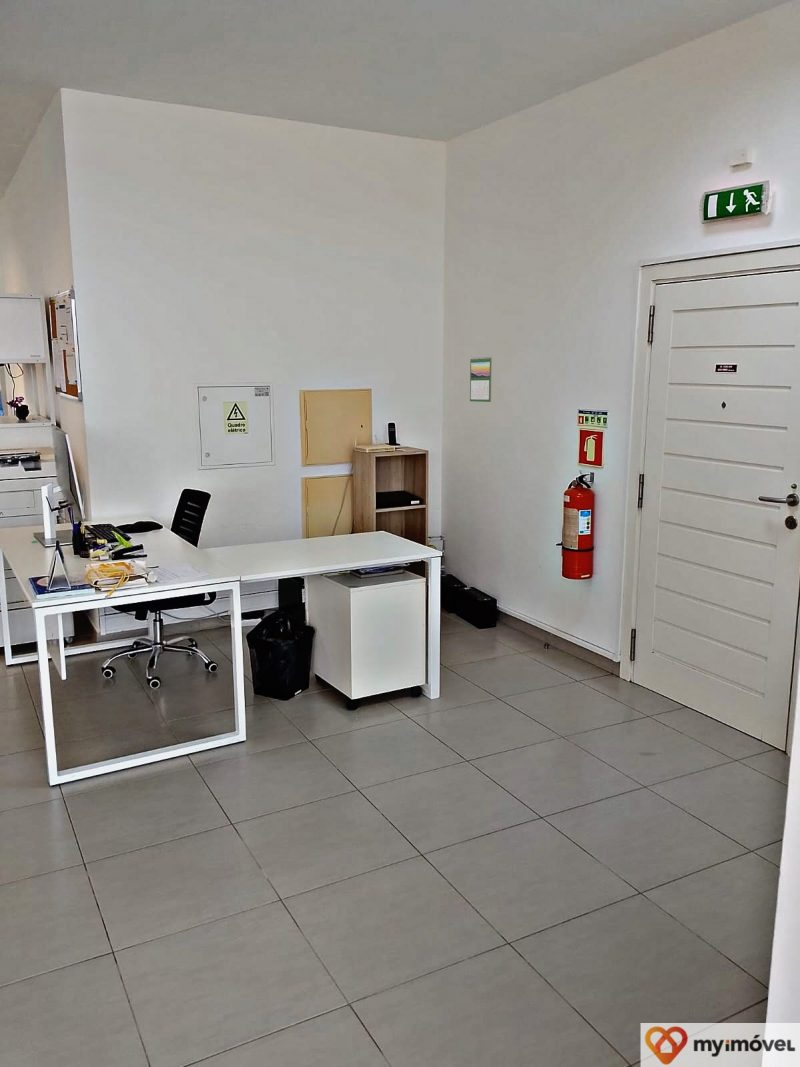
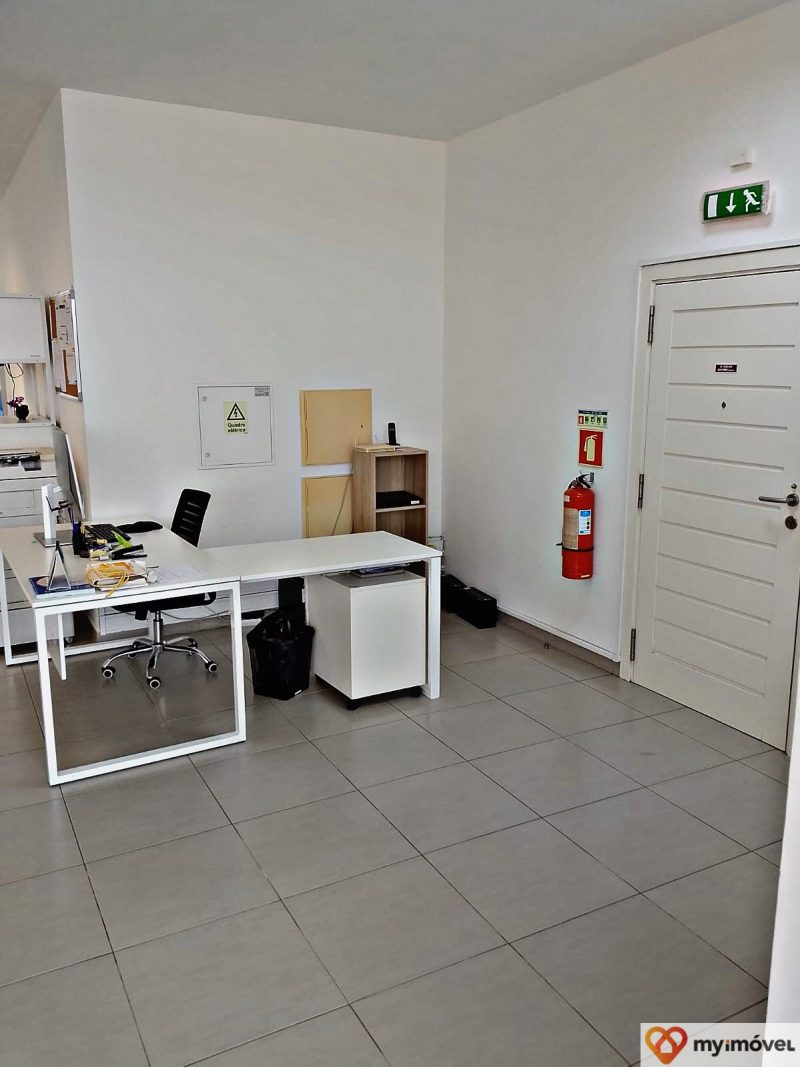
- calendar [469,356,493,403]
